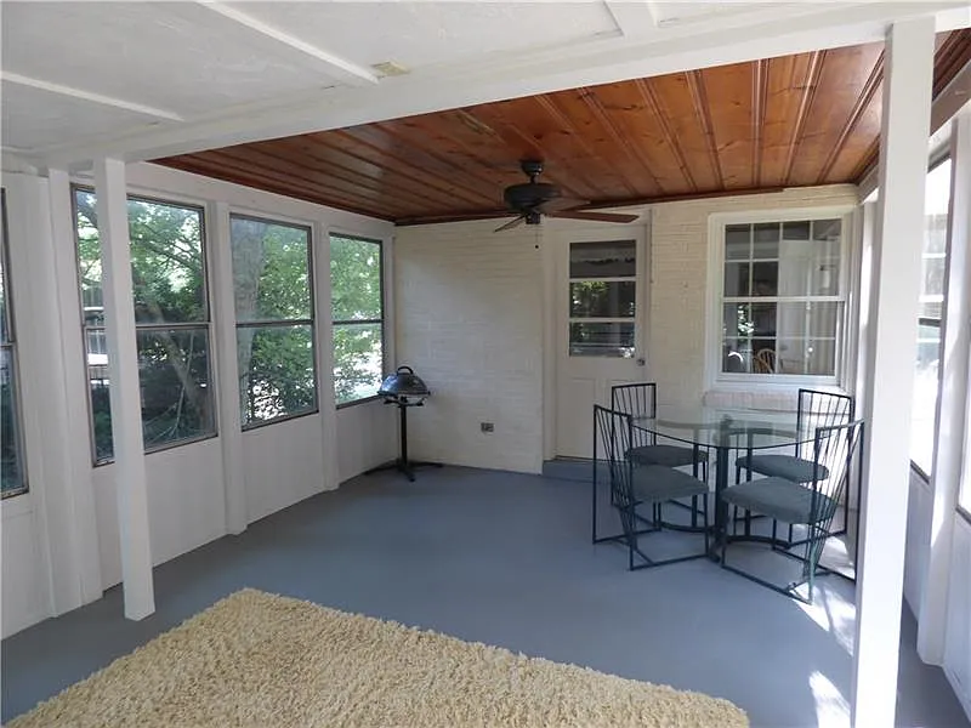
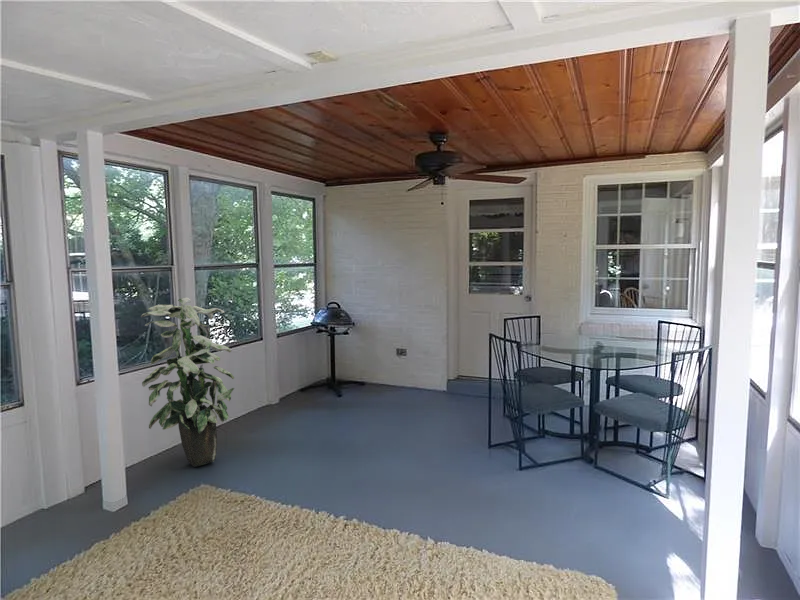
+ indoor plant [140,297,235,468]
